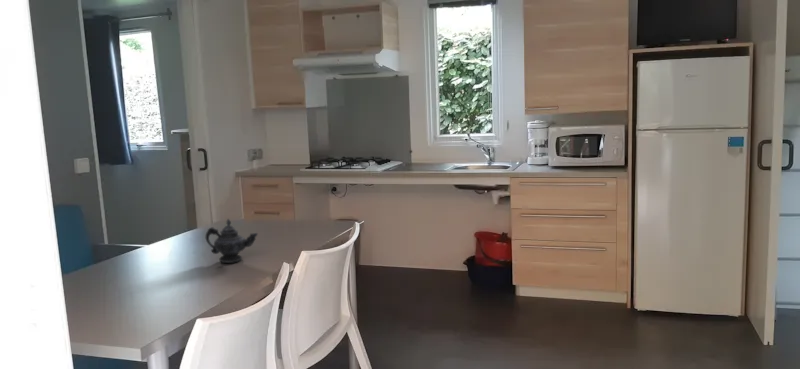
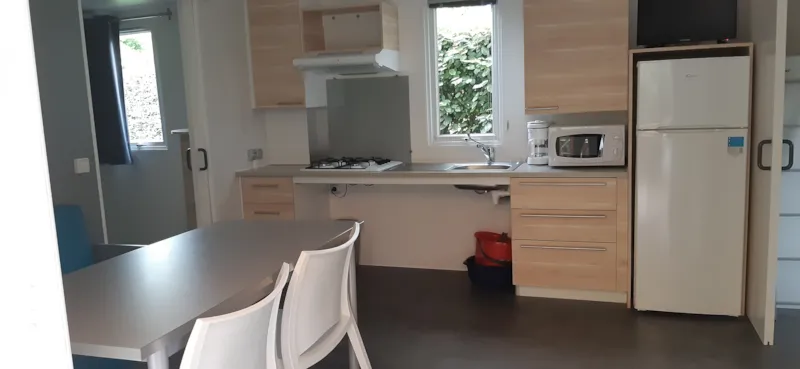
- teapot [205,218,259,264]
